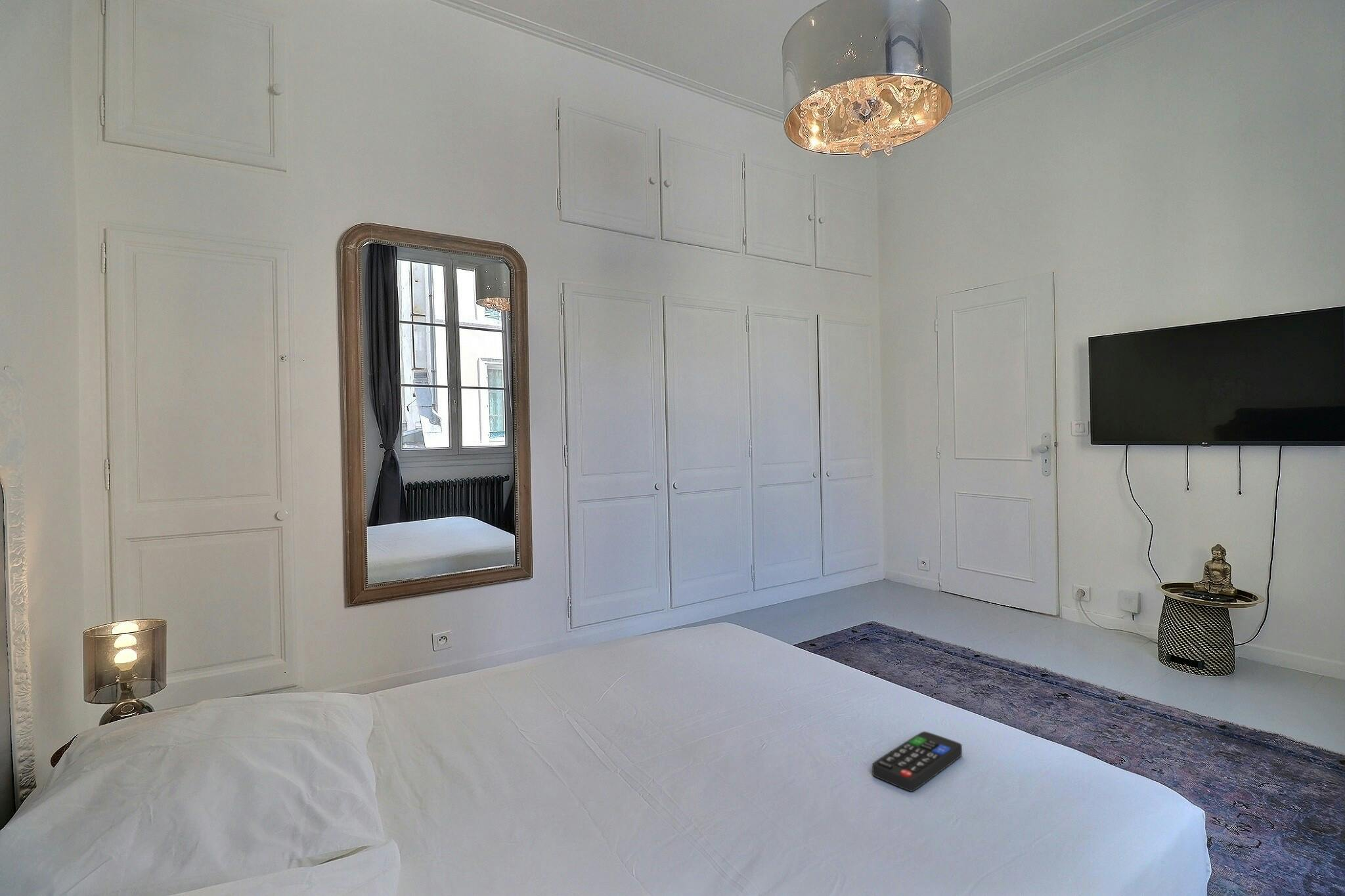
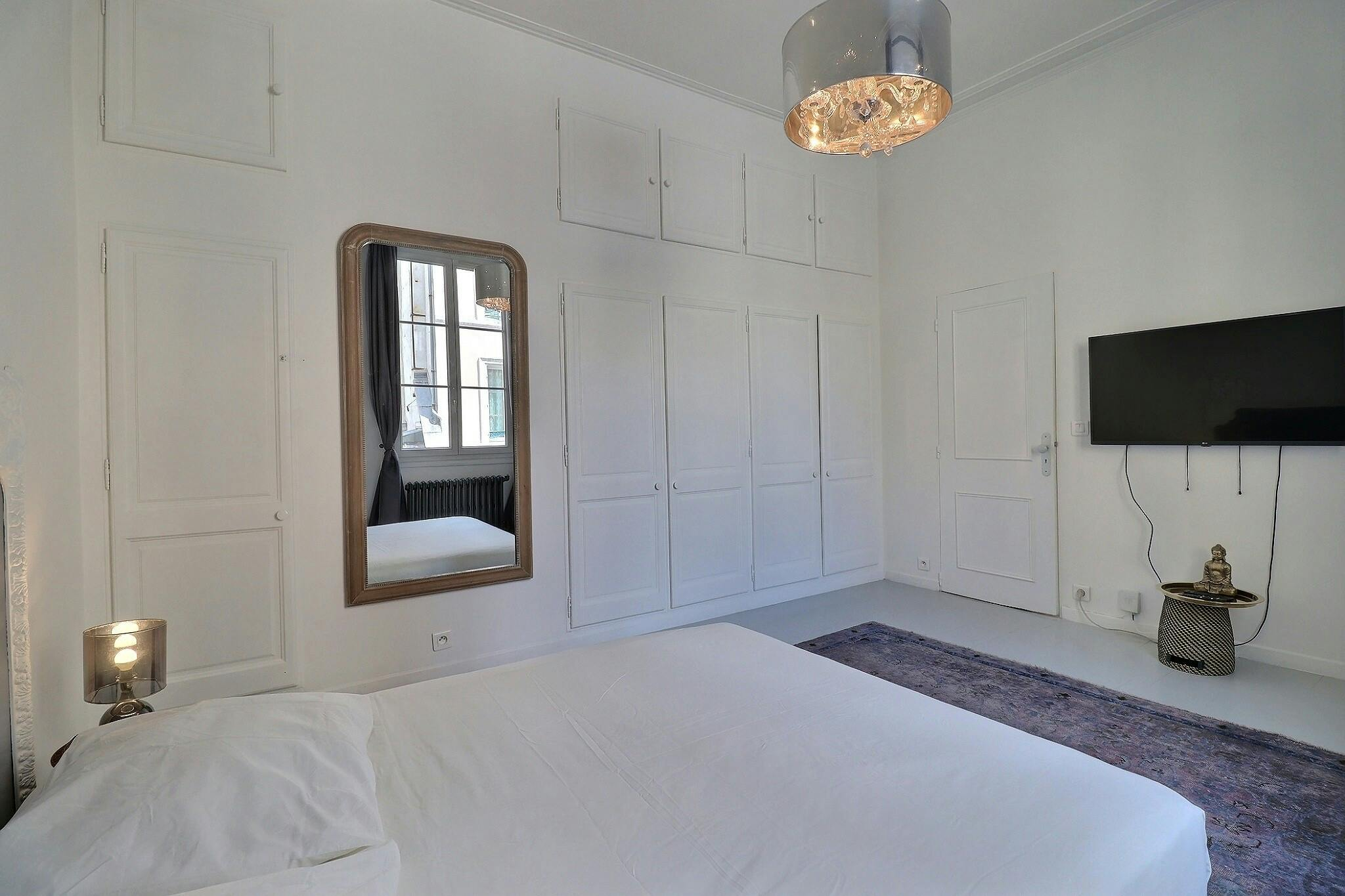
- remote control [871,731,963,792]
